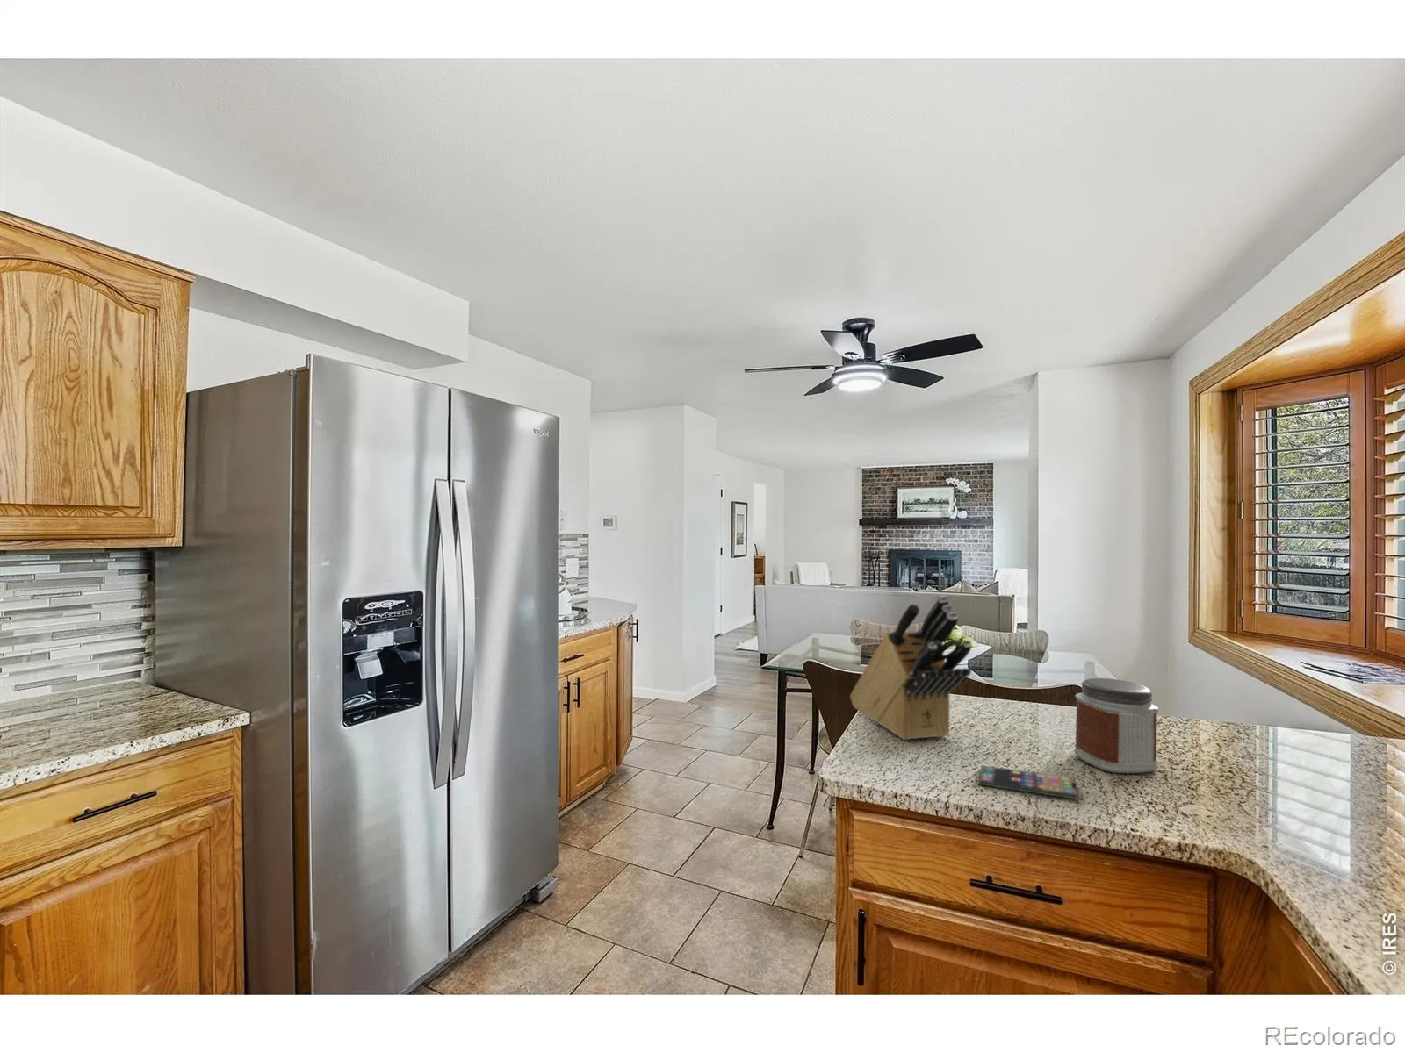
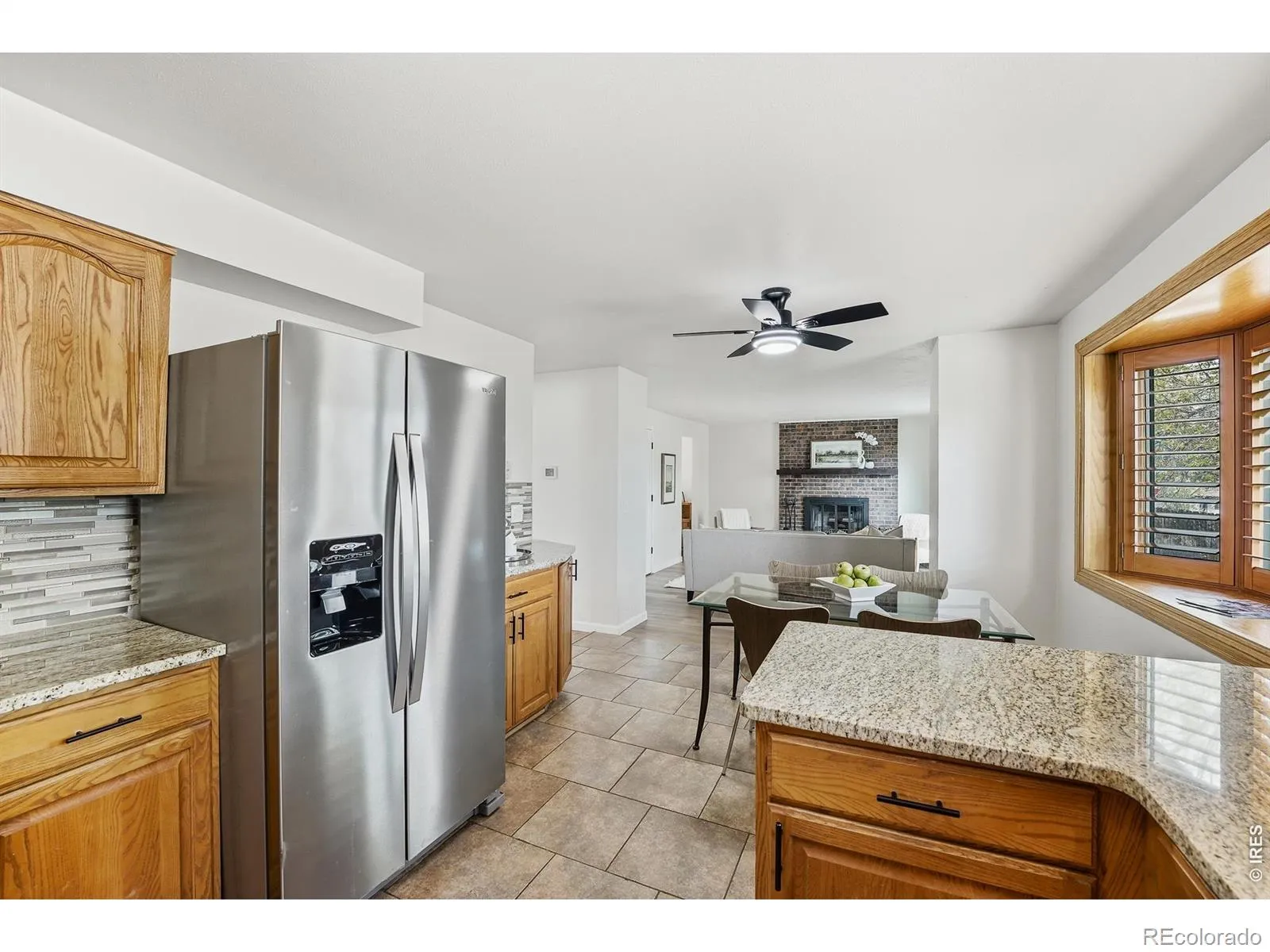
- smartphone [977,764,1080,801]
- jar [1073,677,1161,774]
- knife block [850,594,972,741]
